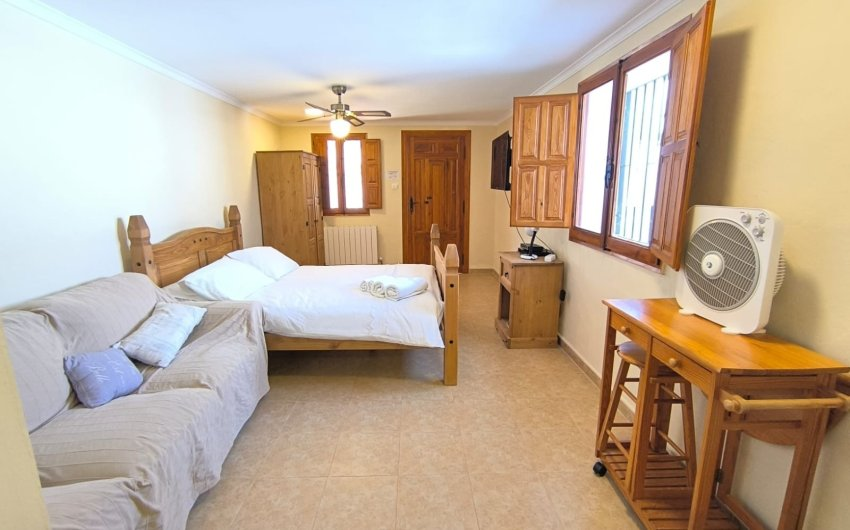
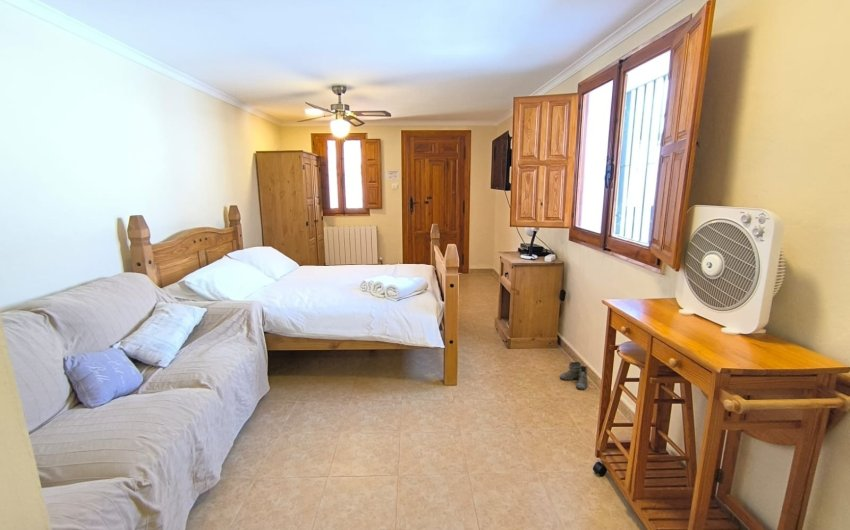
+ boots [559,361,588,391]
